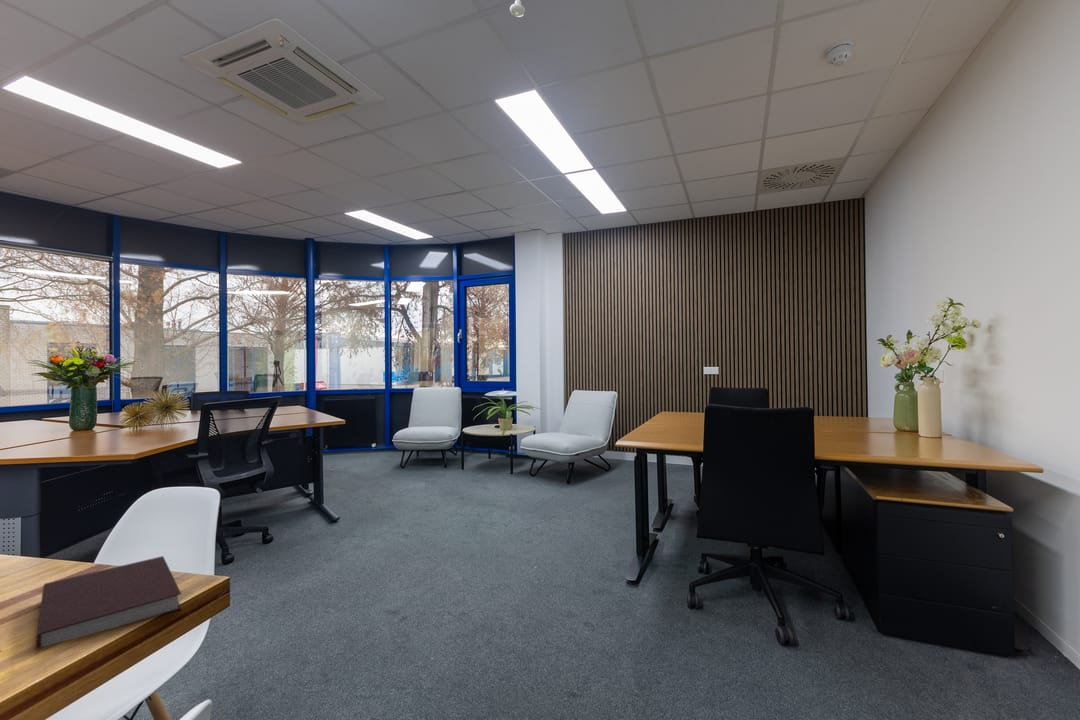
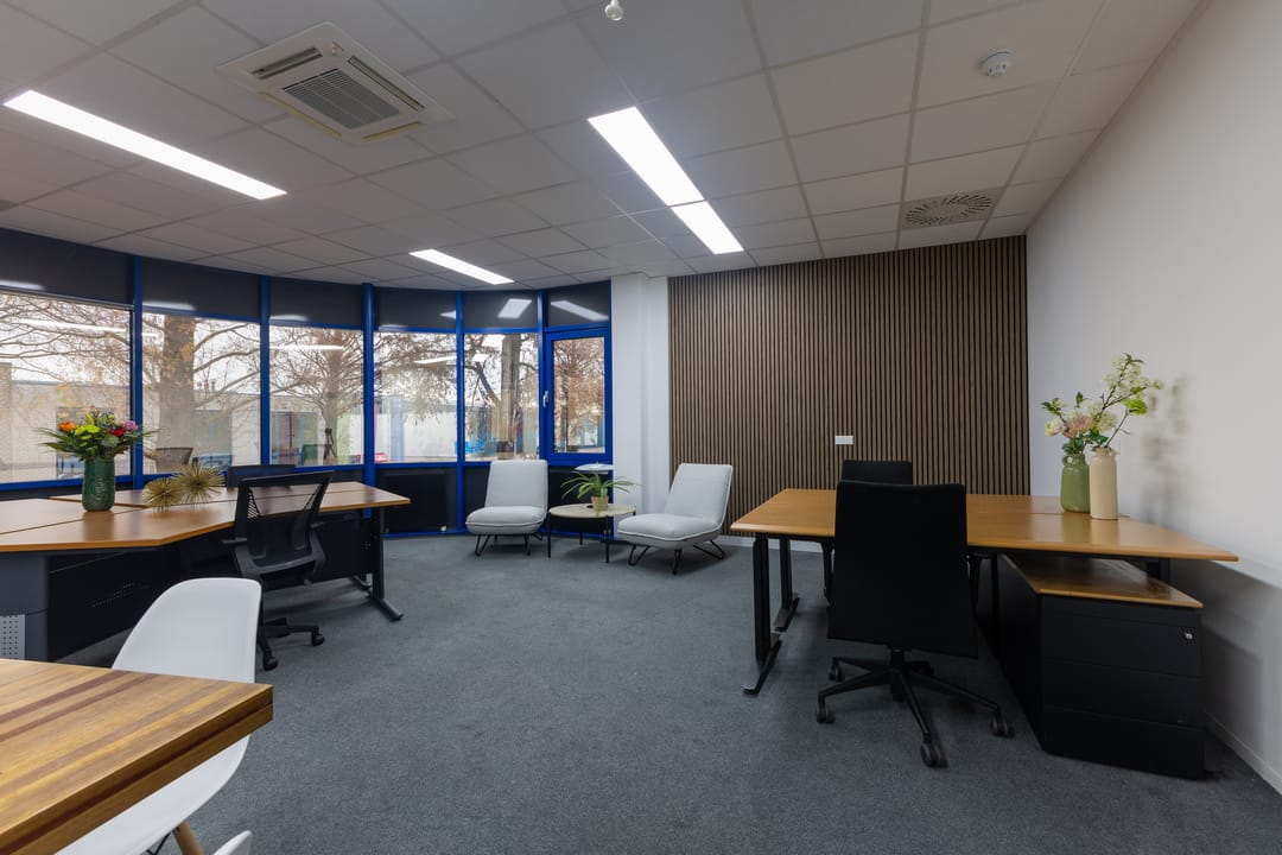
- notebook [35,555,182,650]
